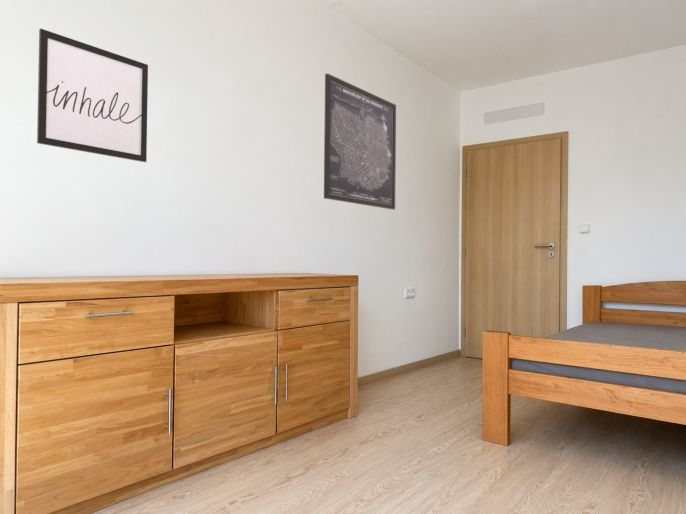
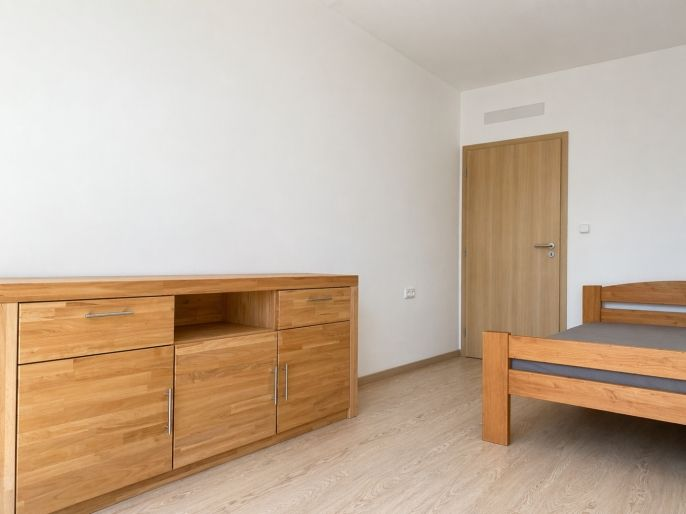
- wall art [36,28,149,163]
- wall art [323,72,397,211]
